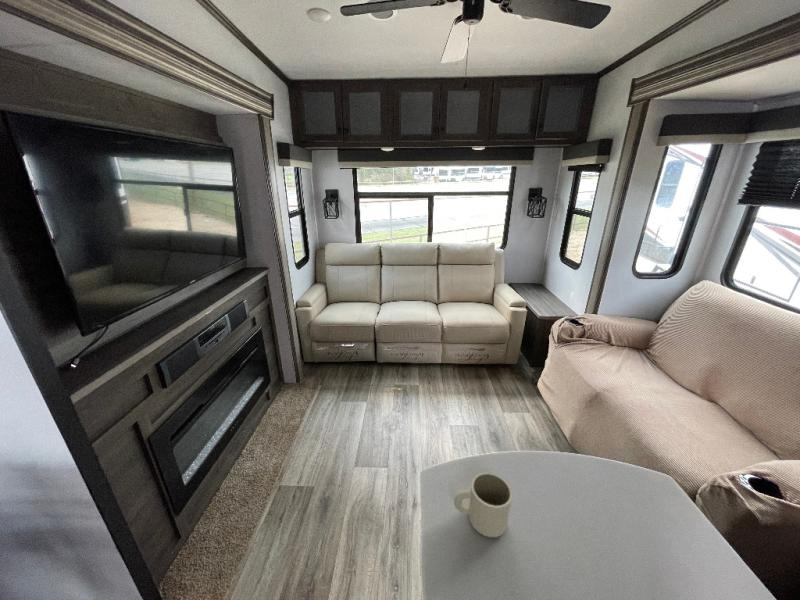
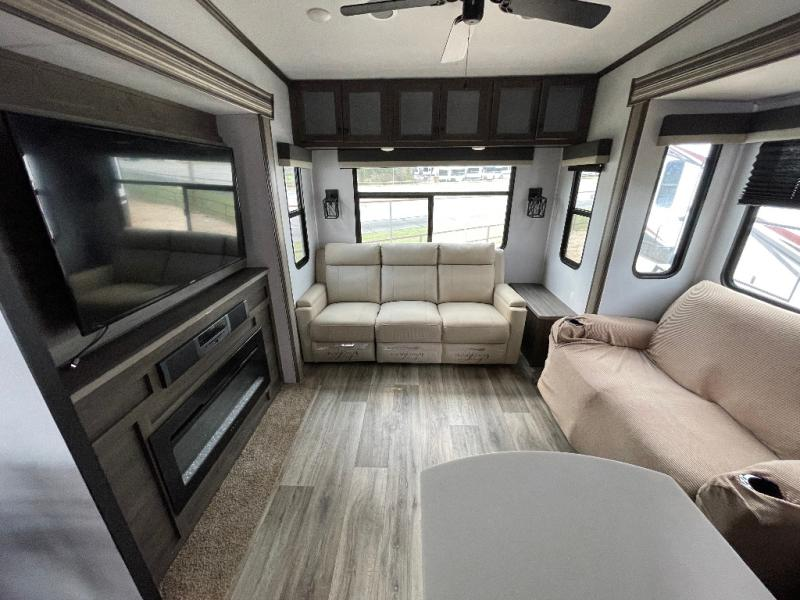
- mug [453,472,513,538]
